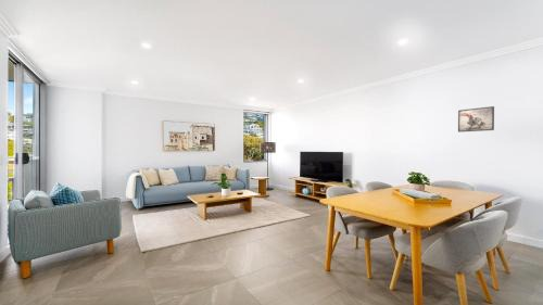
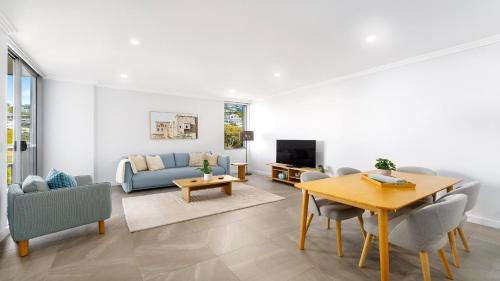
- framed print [457,105,495,134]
